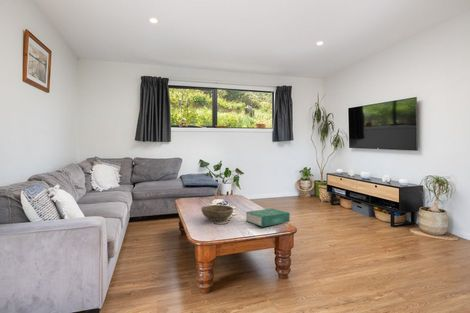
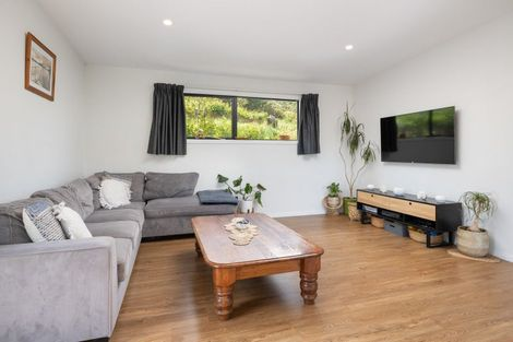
- bowl [200,204,234,222]
- book [245,208,291,227]
